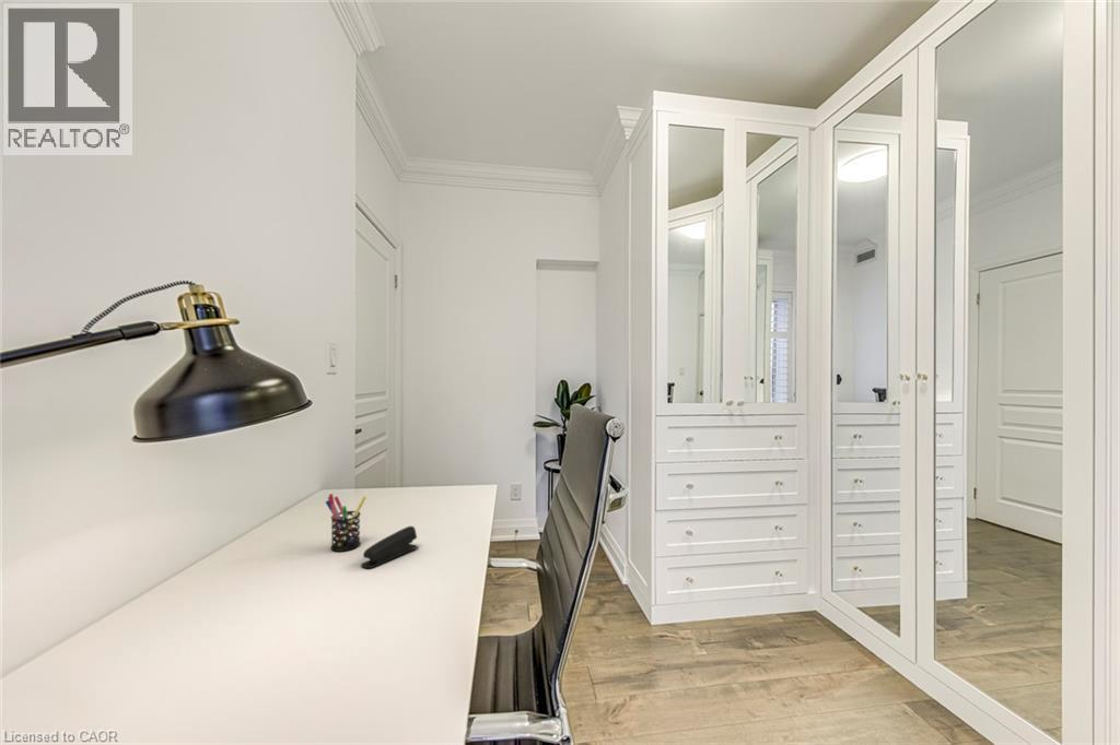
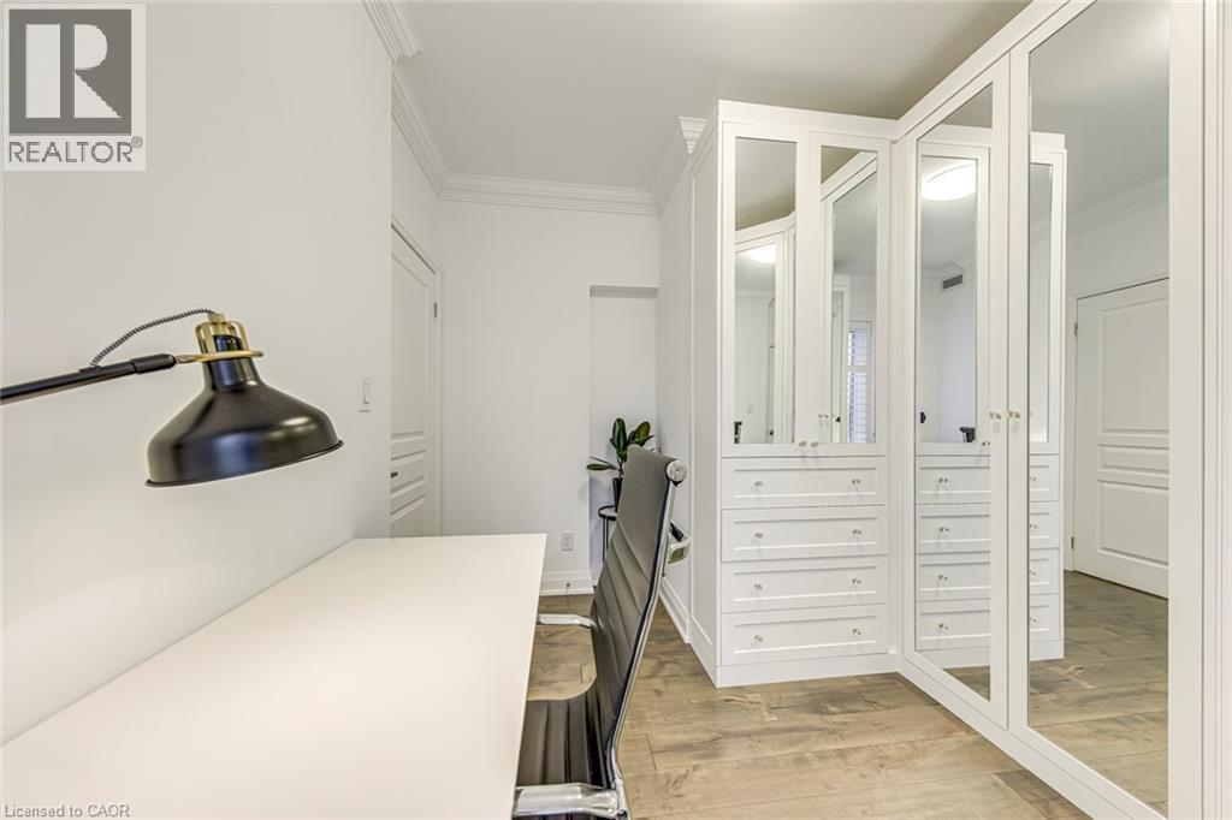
- pen holder [325,493,368,553]
- stapler [360,525,419,569]
